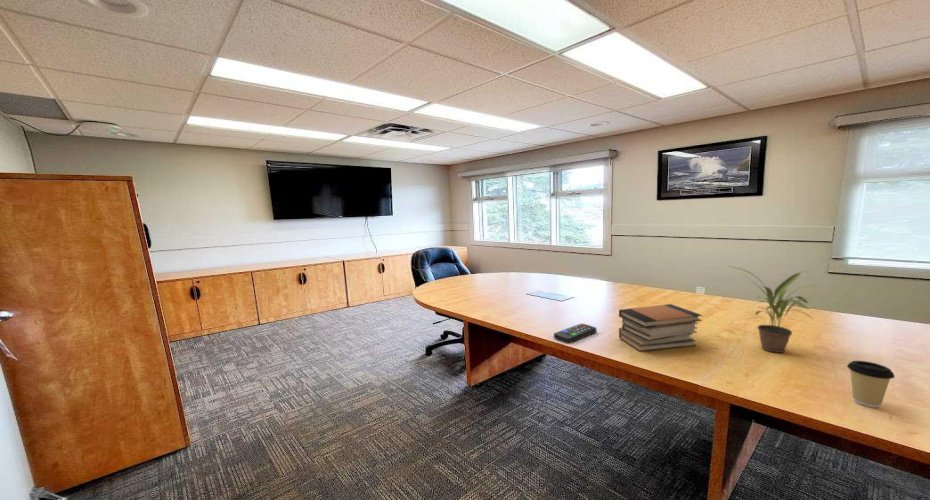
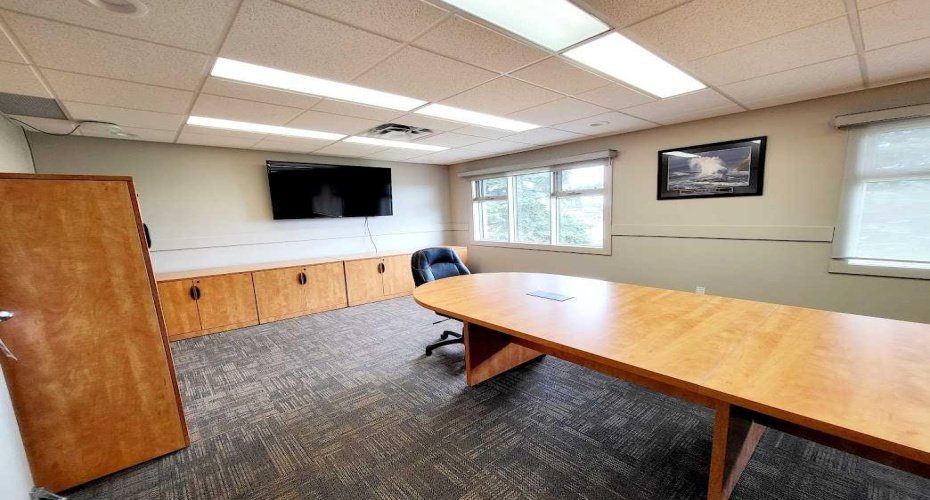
- coffee cup [846,360,896,409]
- book stack [618,303,703,352]
- remote control [553,322,597,344]
- potted plant [728,265,818,354]
